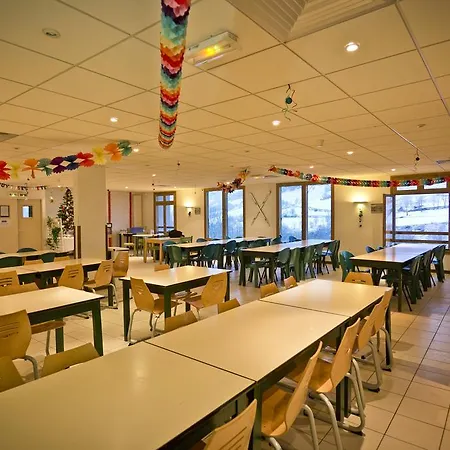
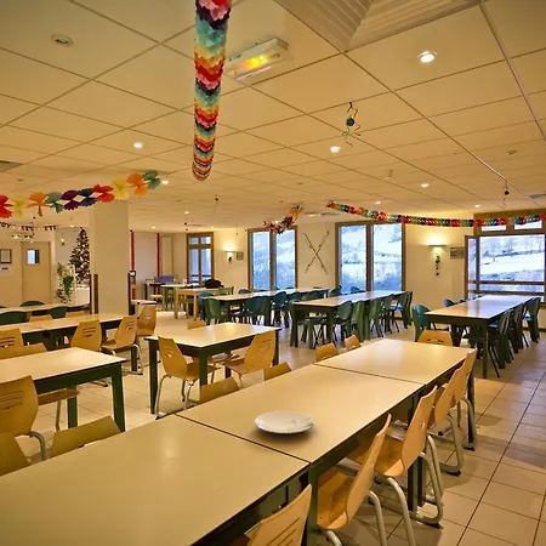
+ plate [254,410,315,434]
